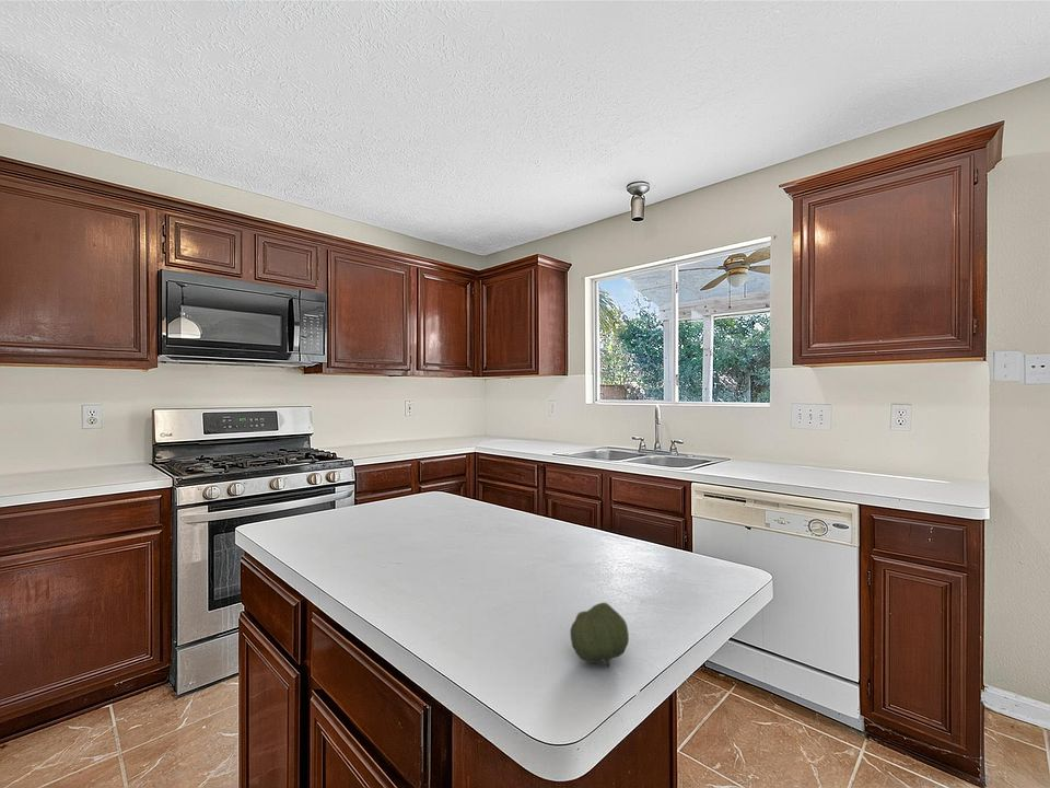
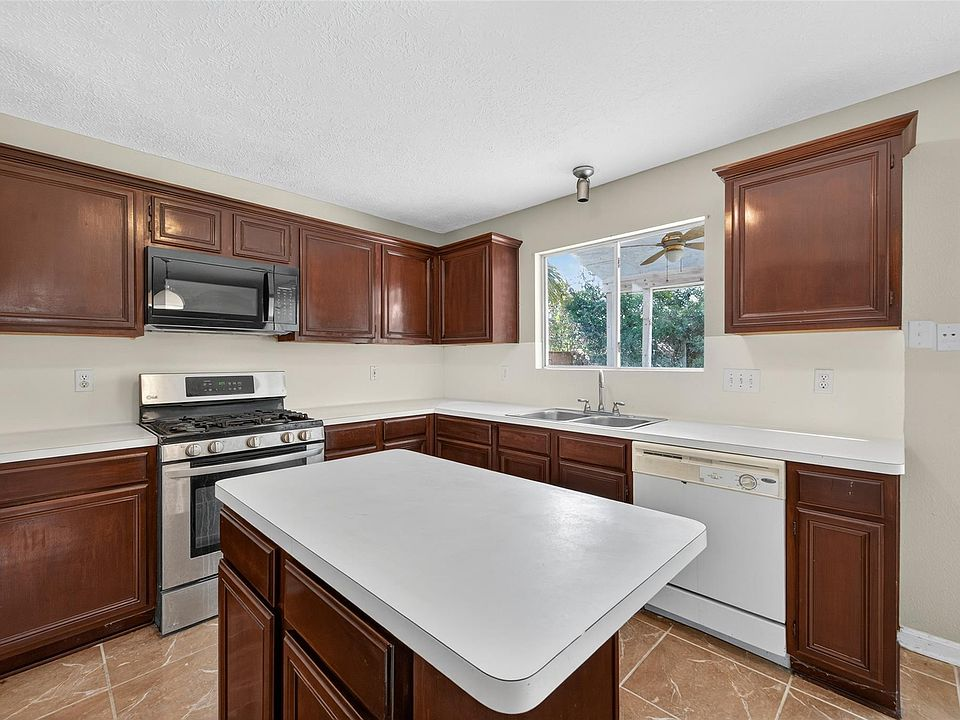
- fruit [569,602,630,669]
